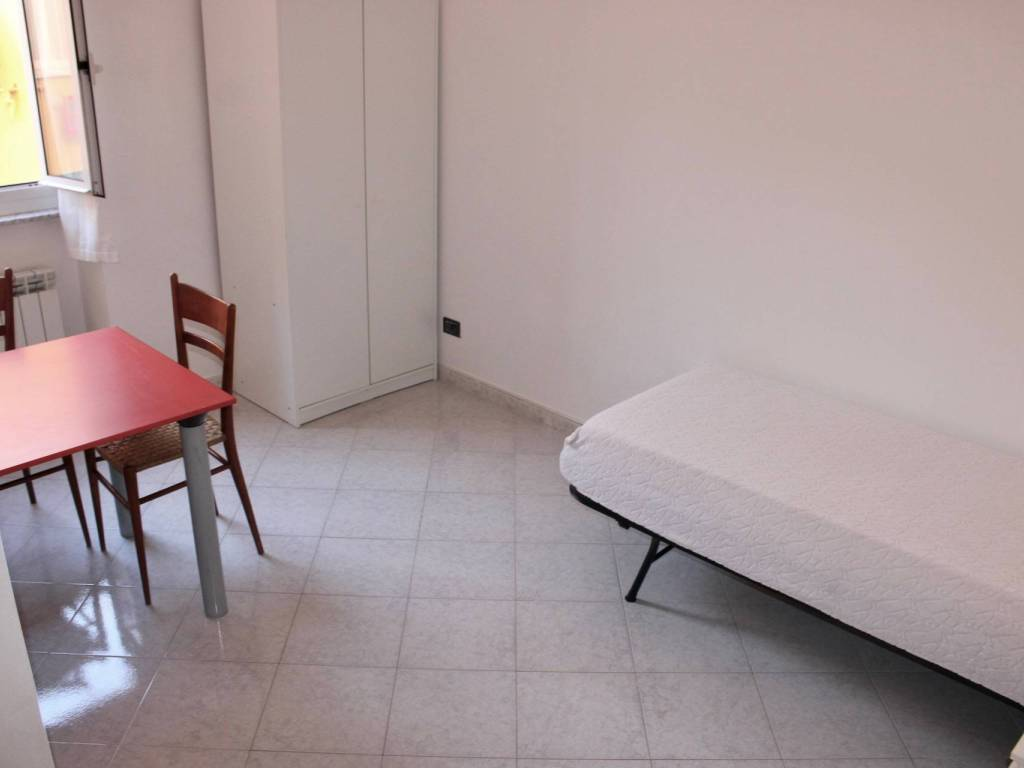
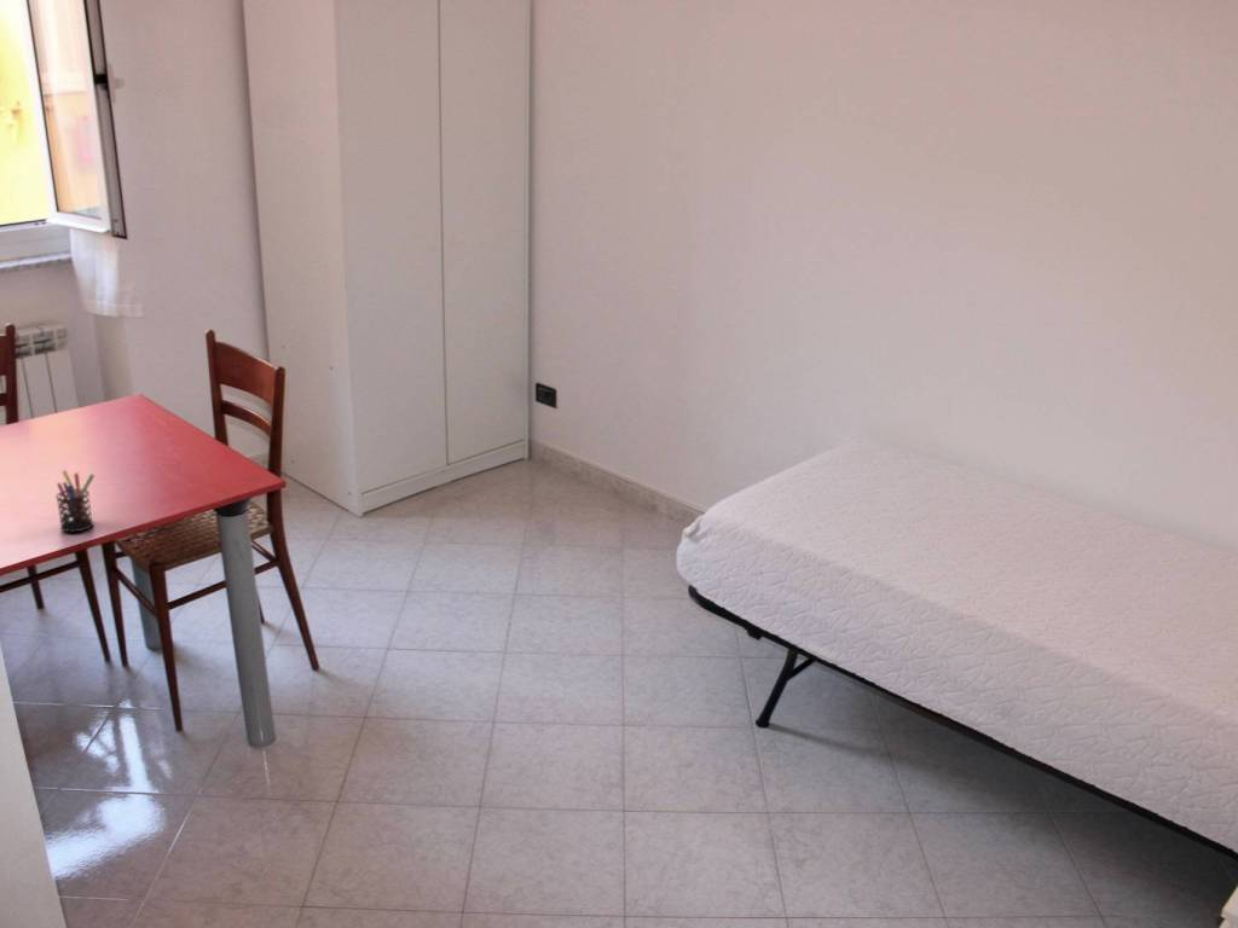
+ pen holder [54,469,96,534]
